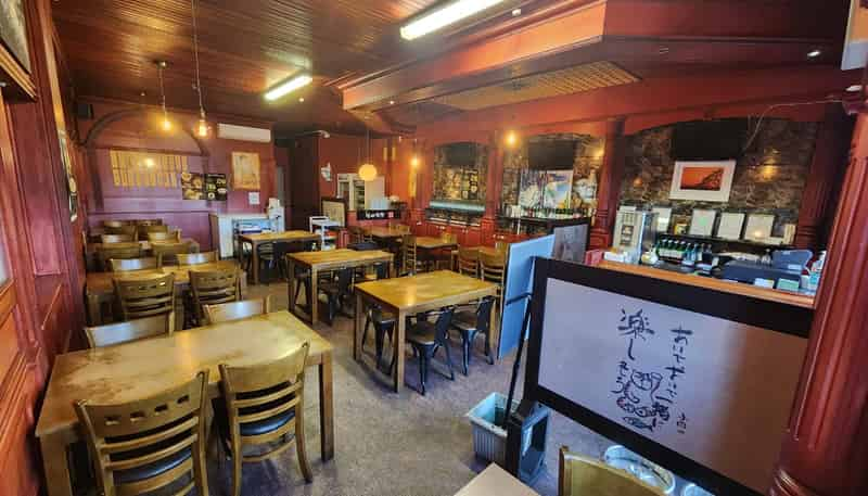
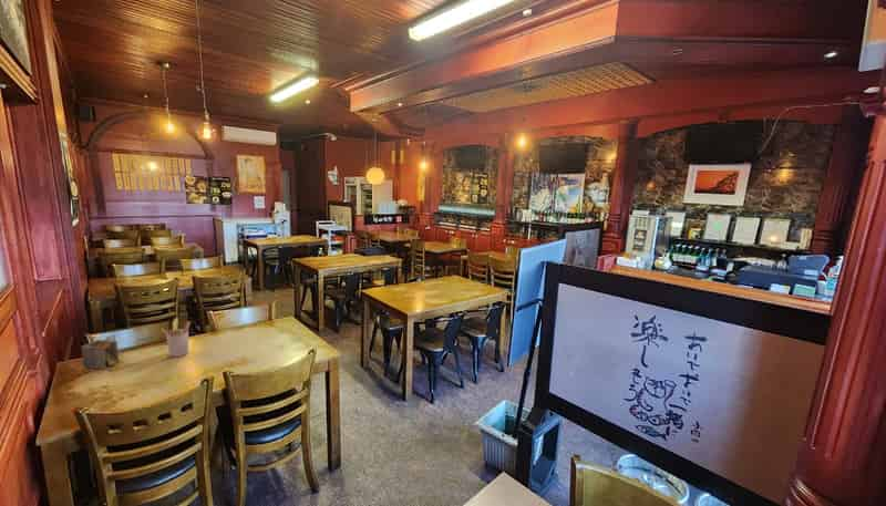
+ utensil holder [159,320,192,358]
+ napkin holder [80,333,121,370]
